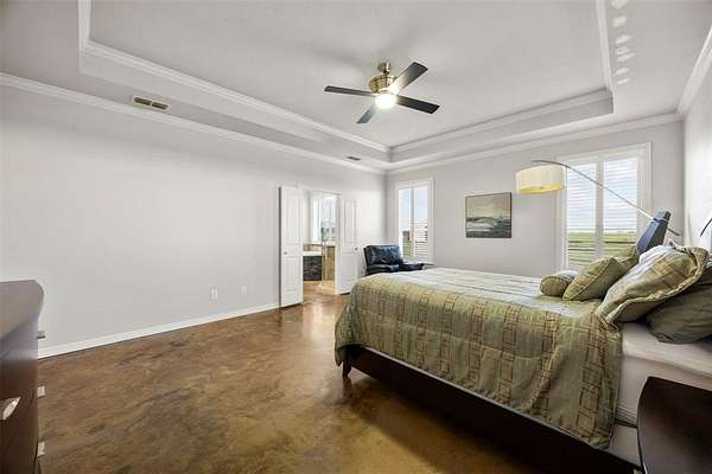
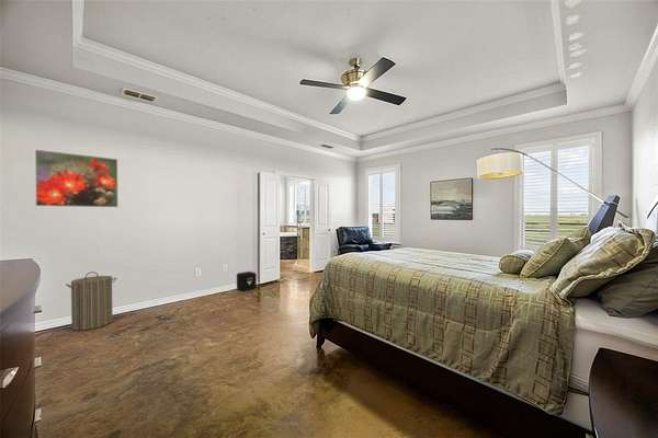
+ air purifier [236,270,258,292]
+ laundry hamper [65,270,117,332]
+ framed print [34,148,120,208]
